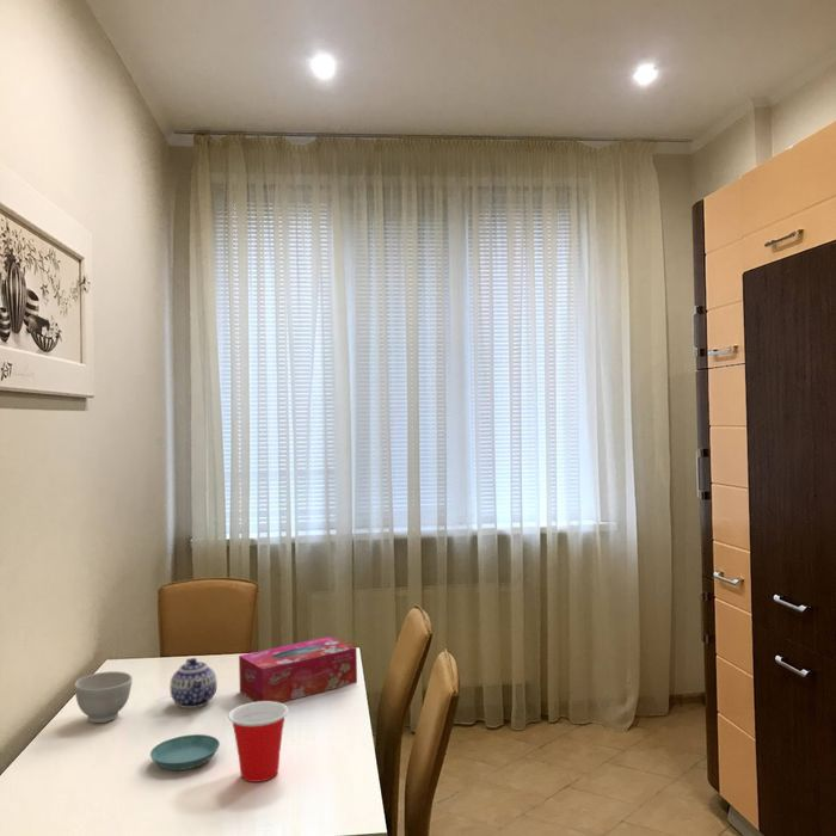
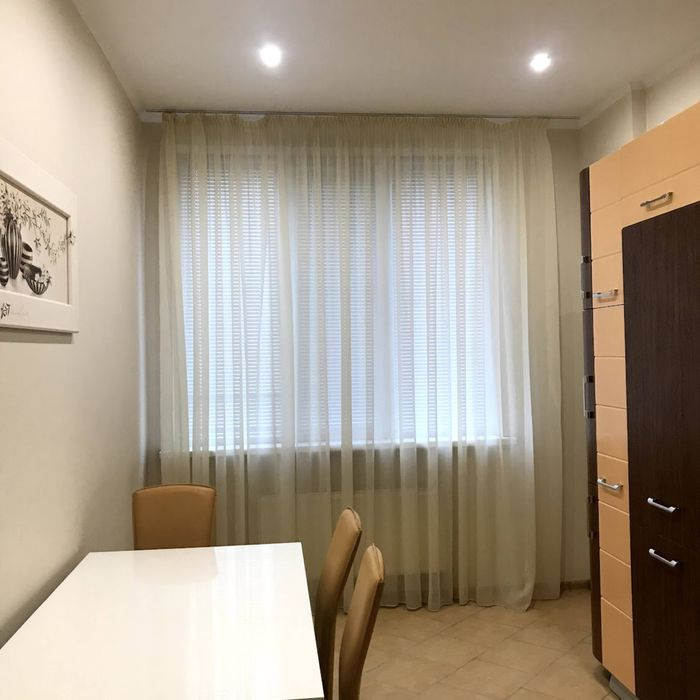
- saucer [149,733,221,772]
- teapot [168,657,219,709]
- tissue box [238,635,358,703]
- cup [227,701,290,783]
- bowl [74,670,134,724]
